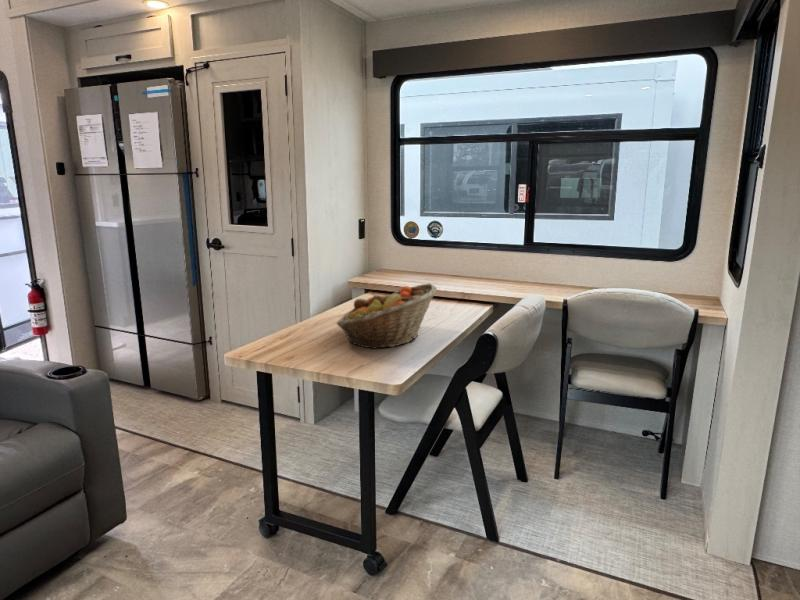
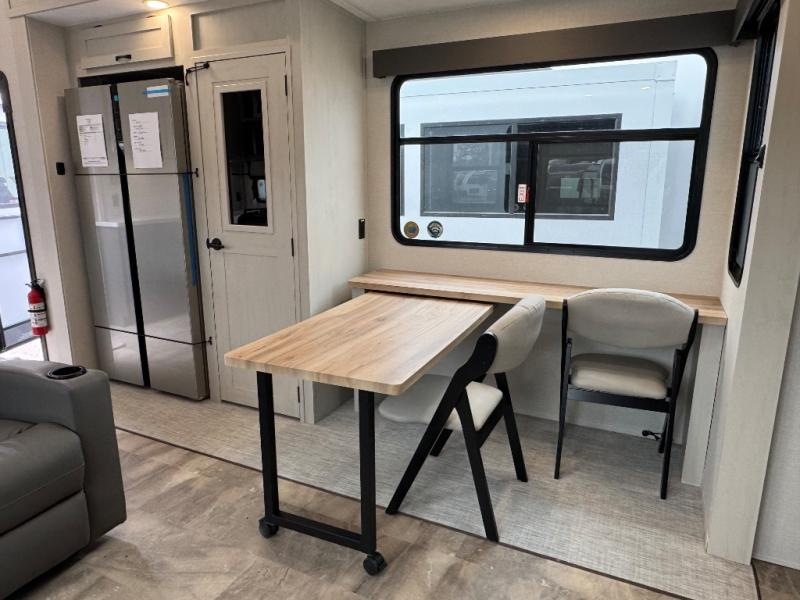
- fruit basket [336,282,438,350]
